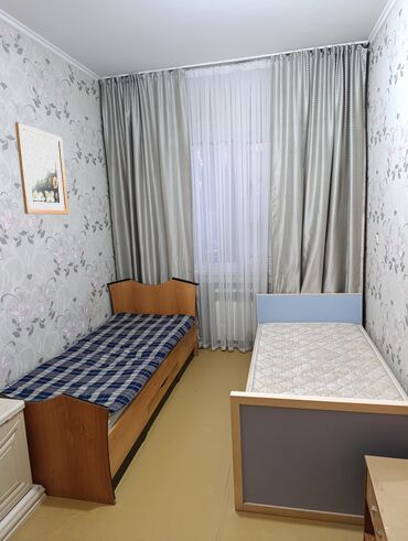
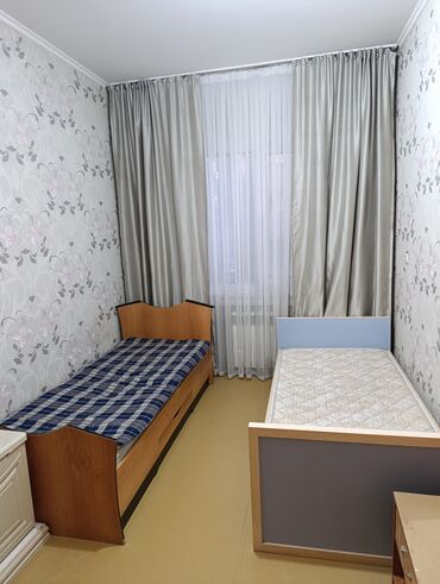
- wall art [14,121,69,216]
